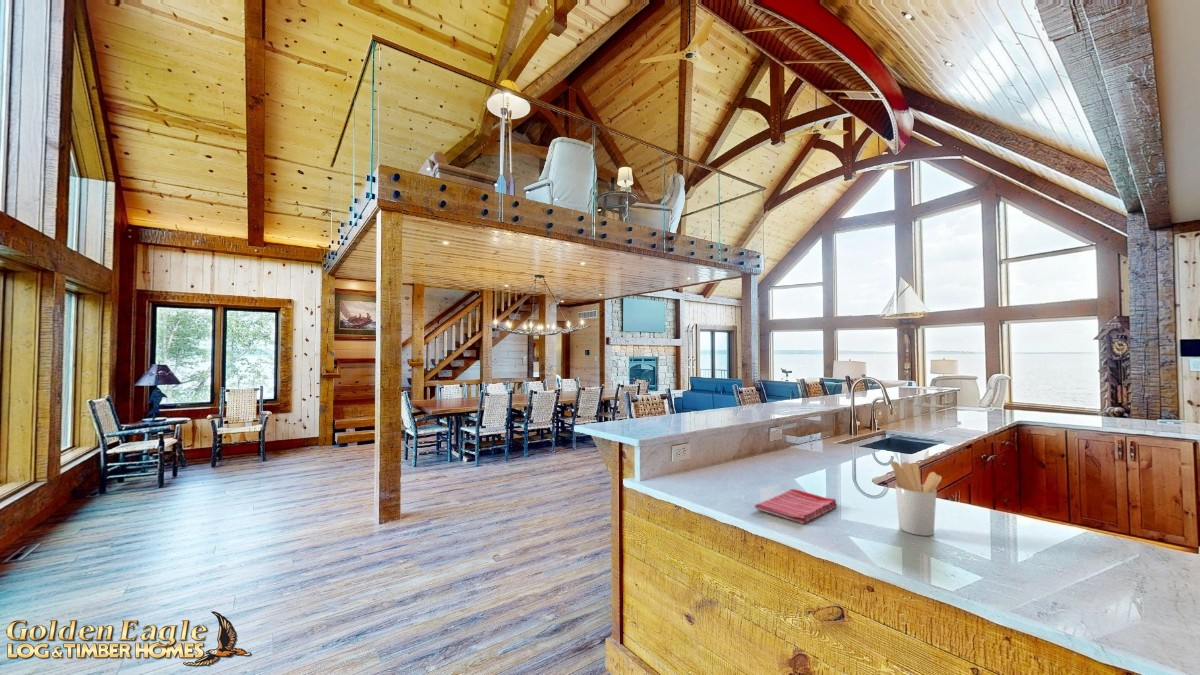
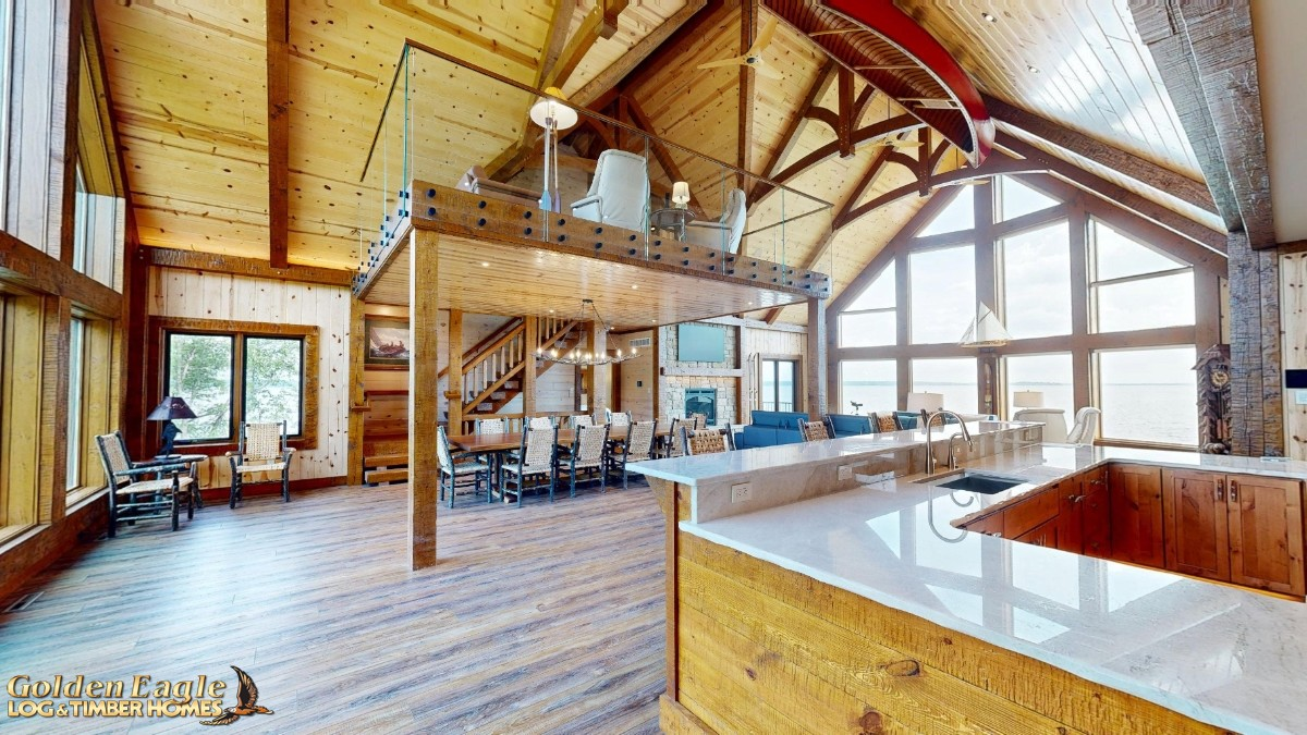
- utensil holder [890,460,943,537]
- dish towel [754,488,838,525]
